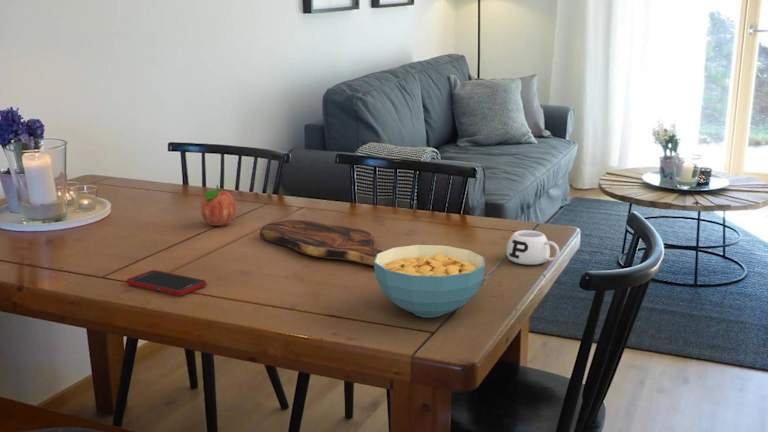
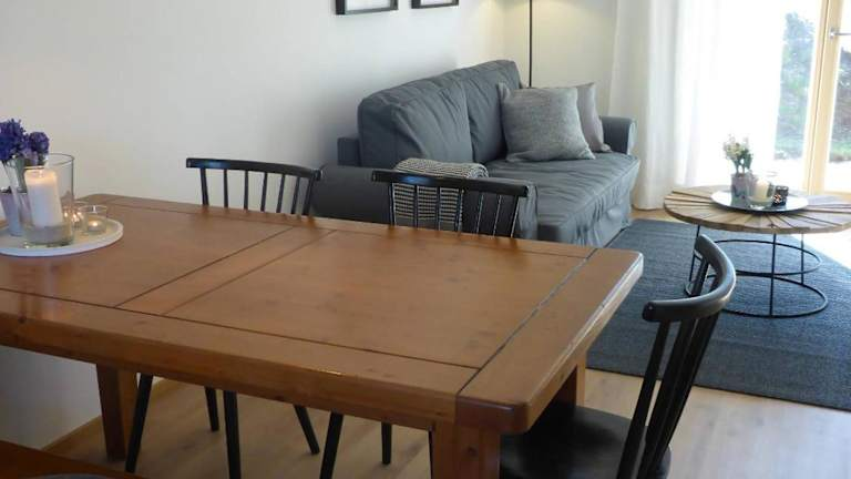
- cereal bowl [373,244,486,318]
- cell phone [125,269,207,296]
- cutting board [259,219,383,267]
- mug [505,229,561,266]
- fruit [199,184,237,227]
